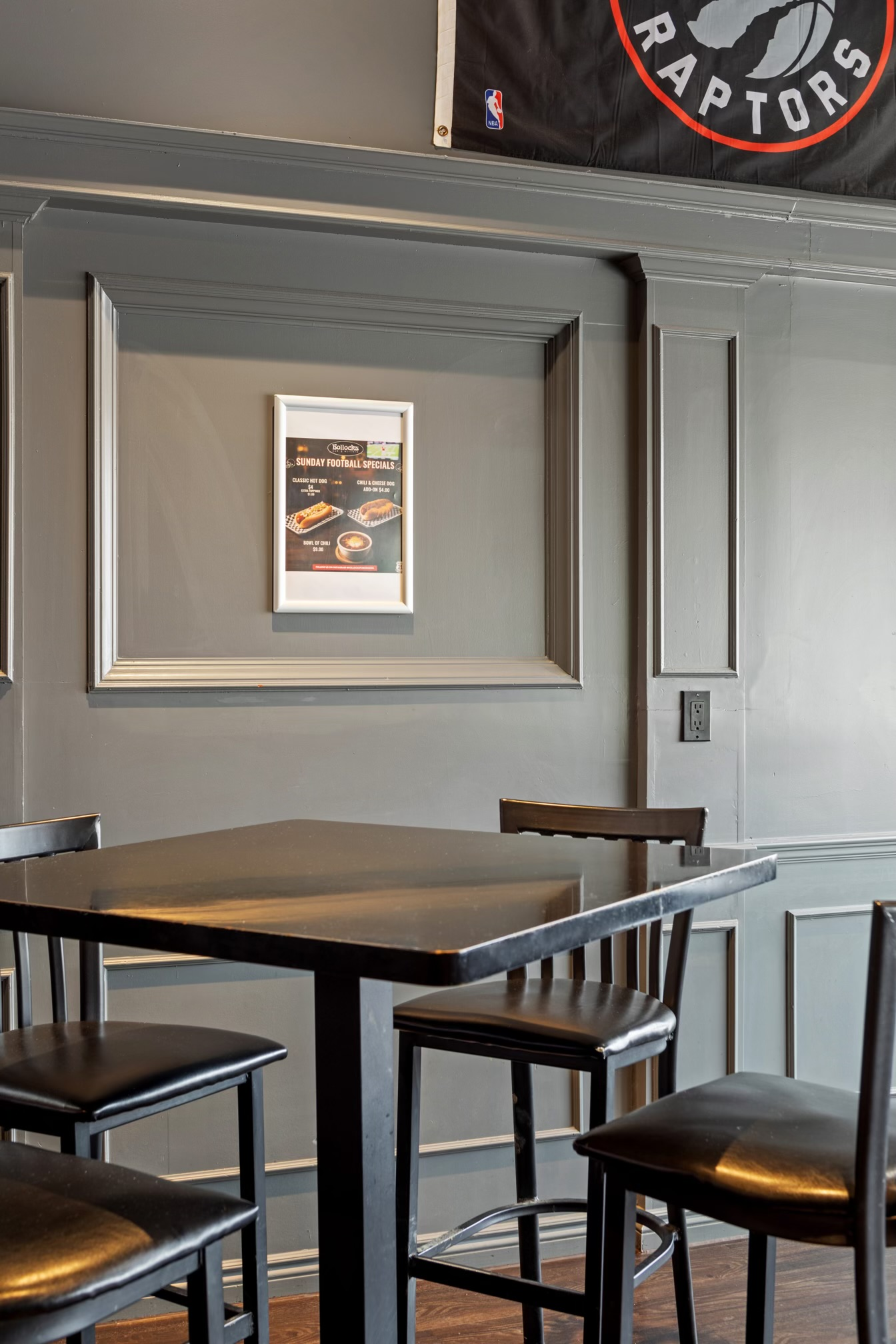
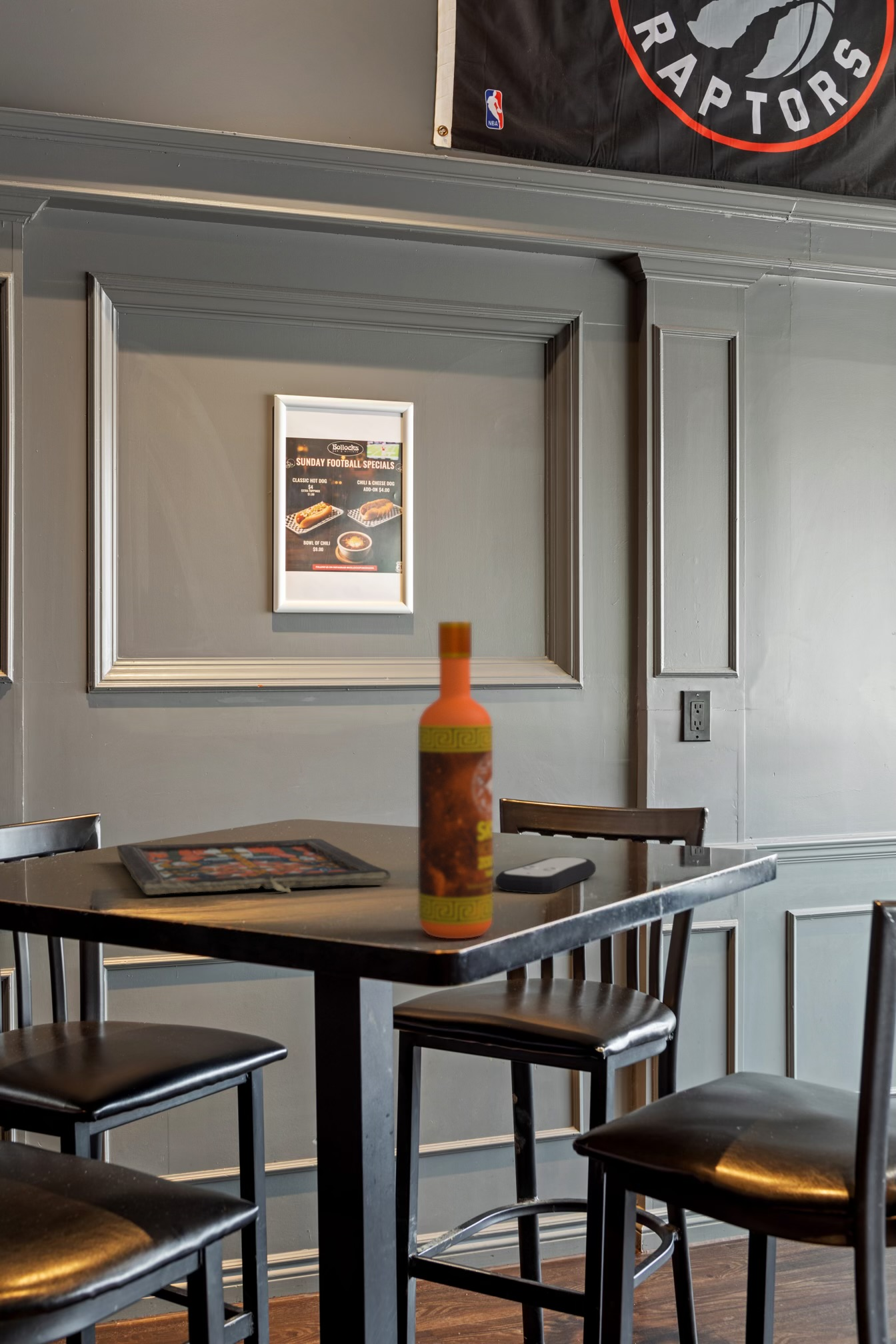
+ hot sauce [417,621,494,939]
+ remote control [495,857,597,895]
+ board game [116,838,391,895]
